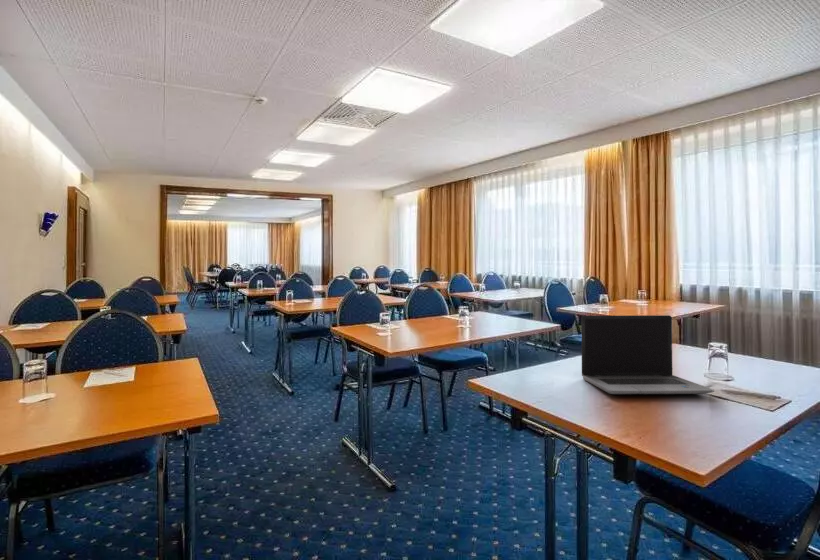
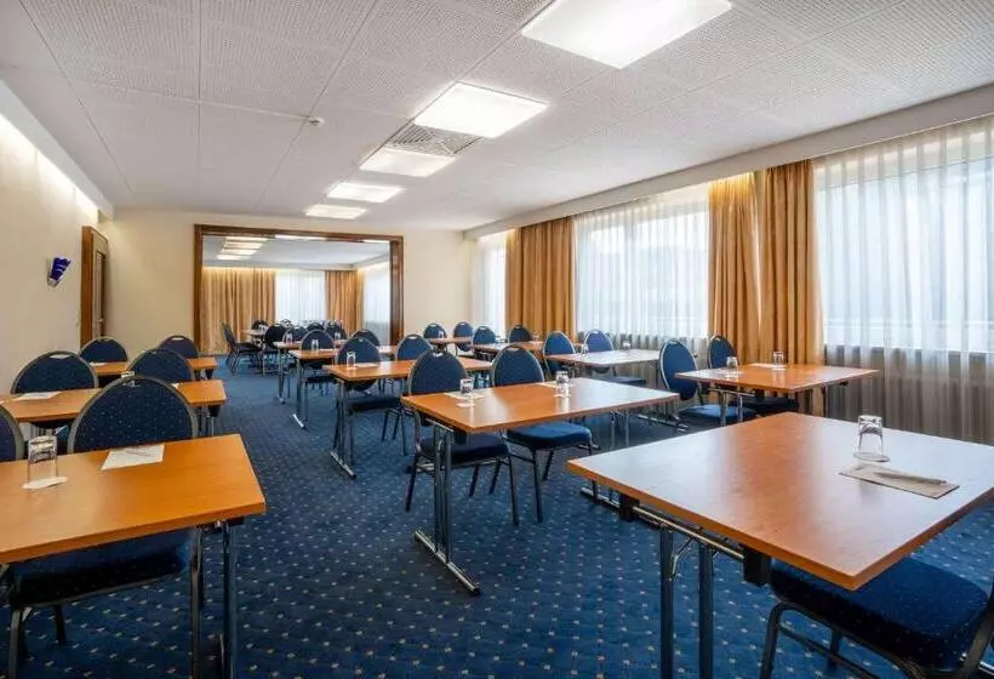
- laptop computer [580,314,715,395]
